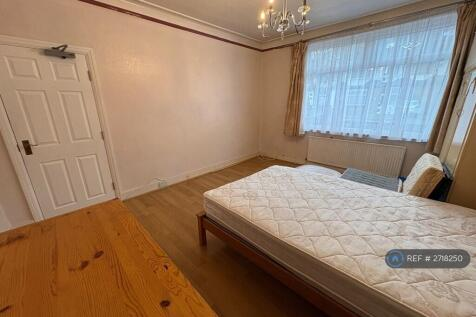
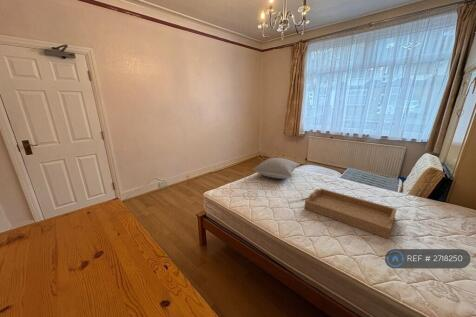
+ serving tray [304,187,397,240]
+ pillow [251,157,301,180]
